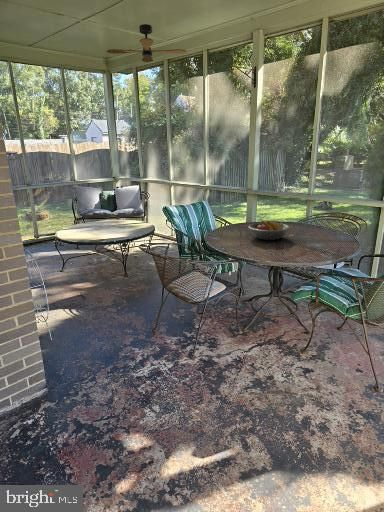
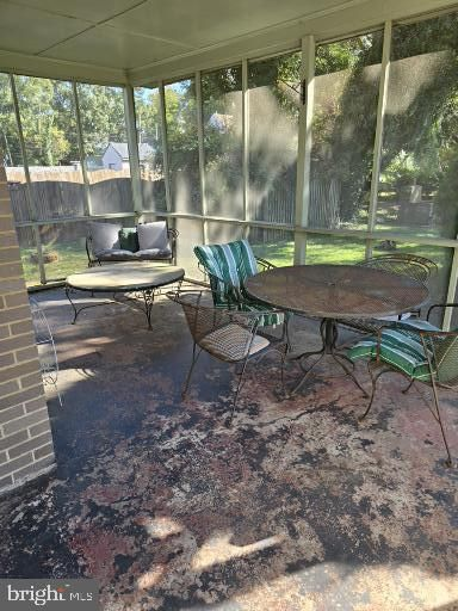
- ceiling fan [106,23,188,63]
- fruit bowl [247,220,291,241]
